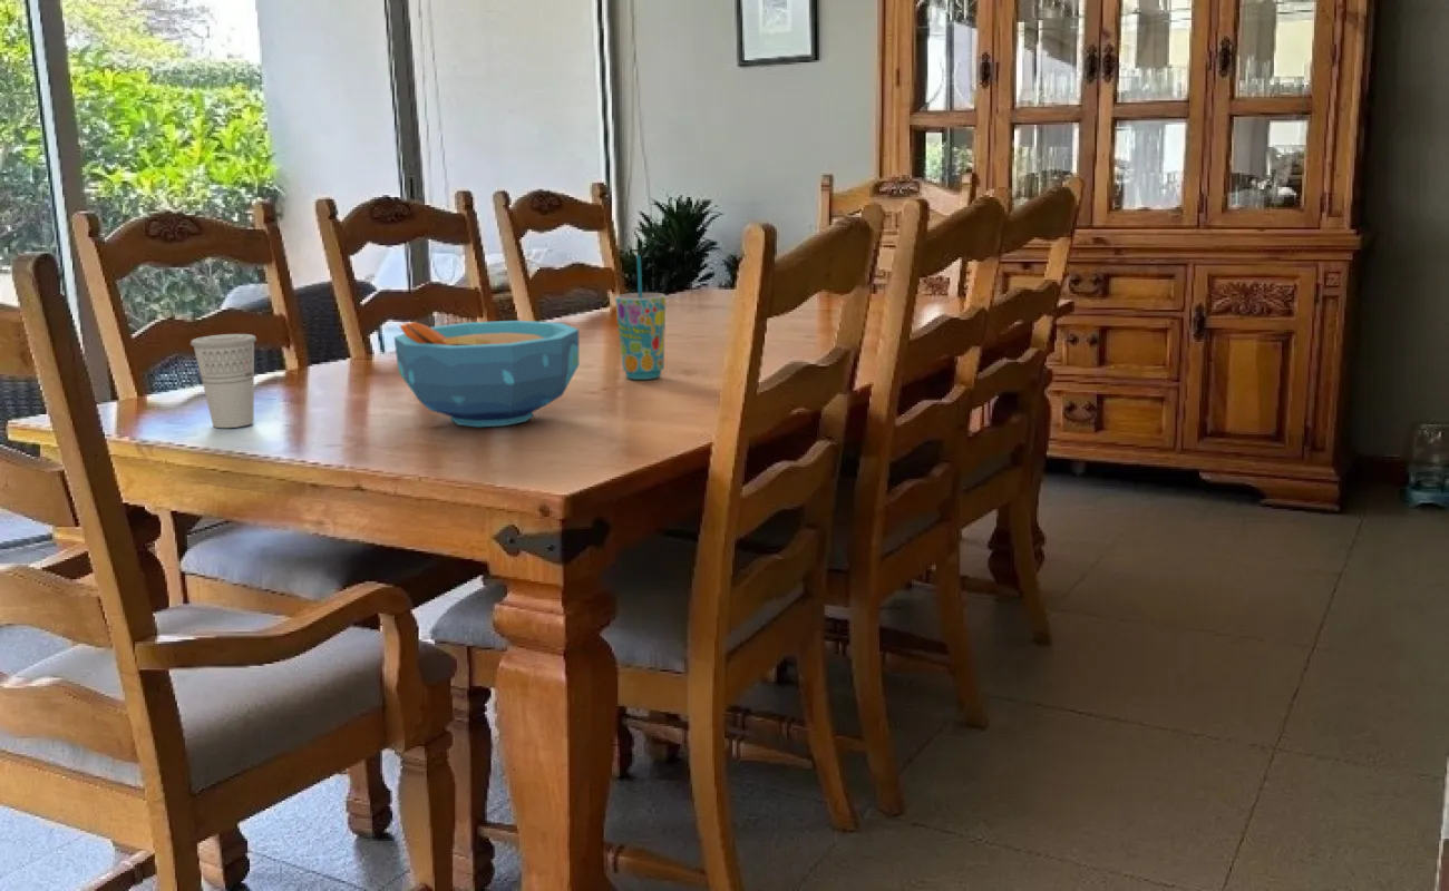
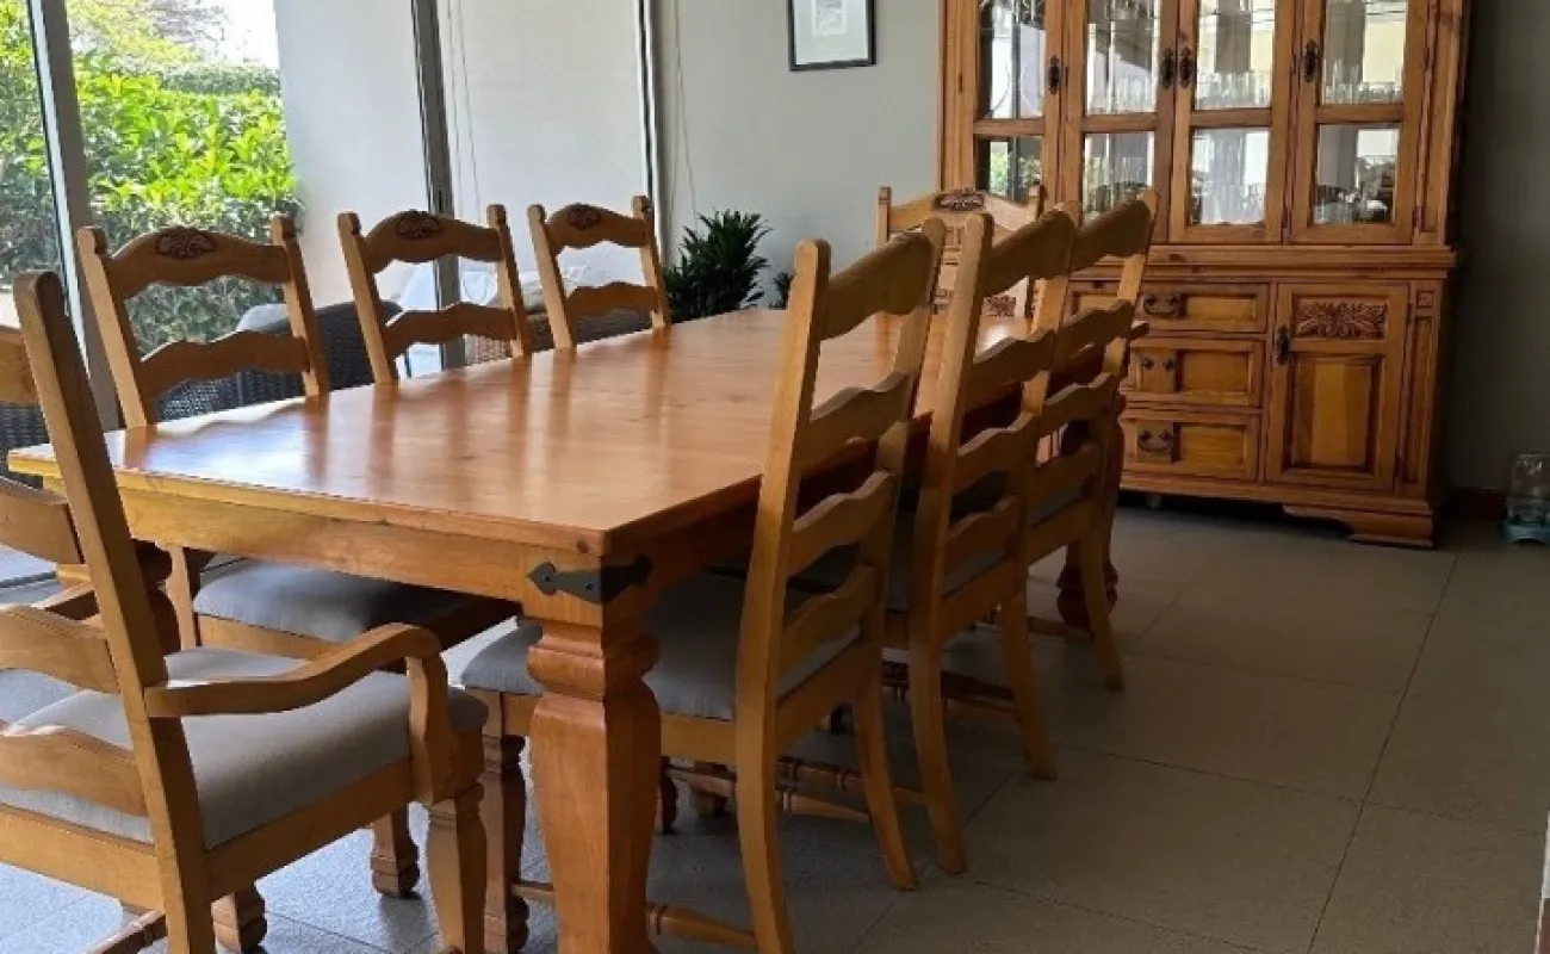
- cup [614,254,667,381]
- cup [189,333,257,429]
- bowl [393,320,581,428]
